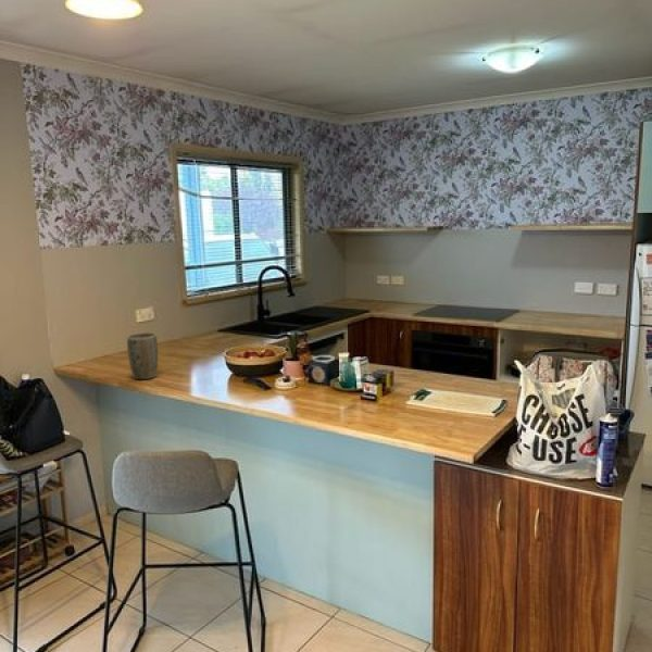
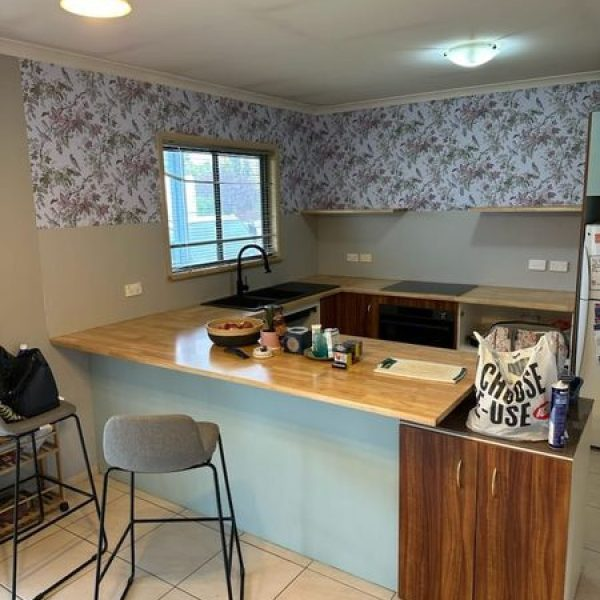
- plant pot [126,331,159,380]
